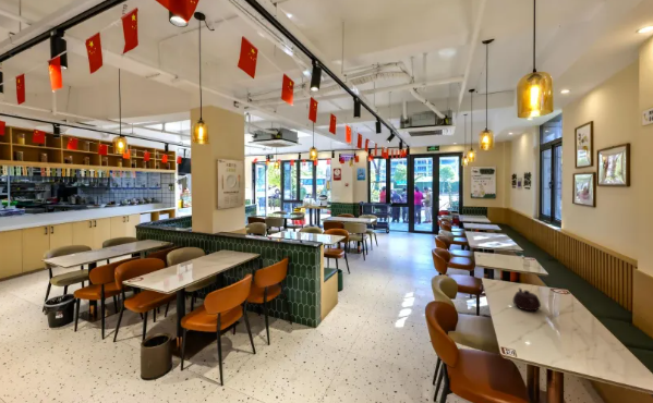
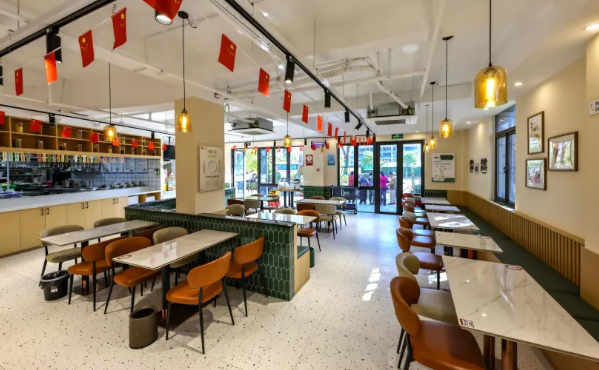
- teapot [511,288,542,312]
